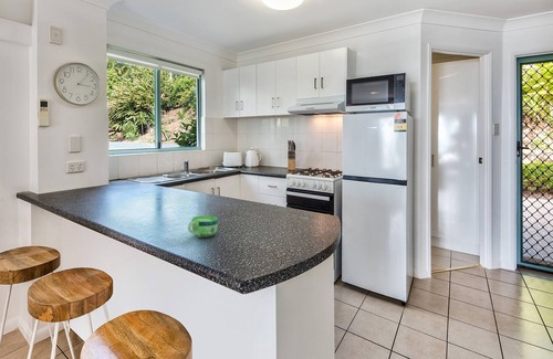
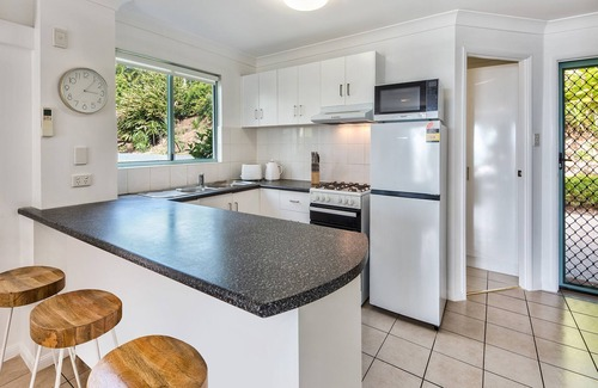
- cup [187,214,219,239]
